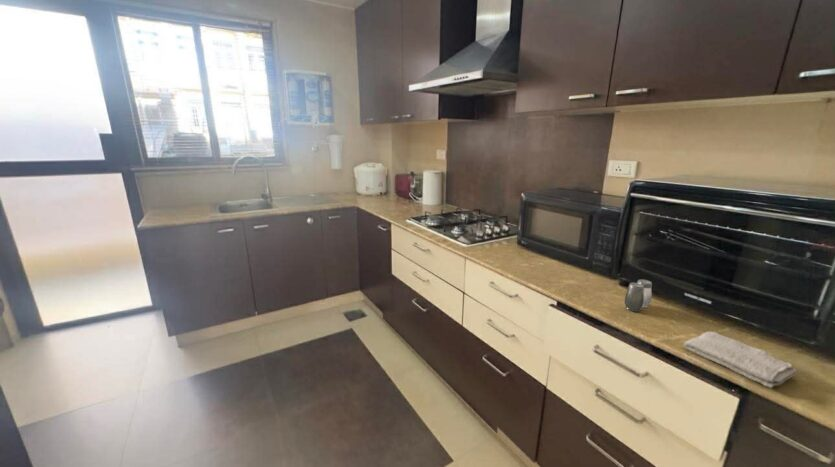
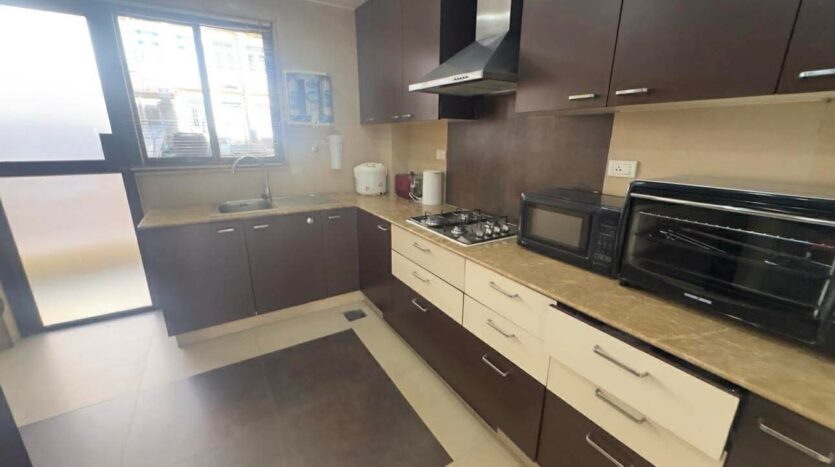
- washcloth [683,331,798,389]
- salt and pepper shaker [624,279,653,312]
